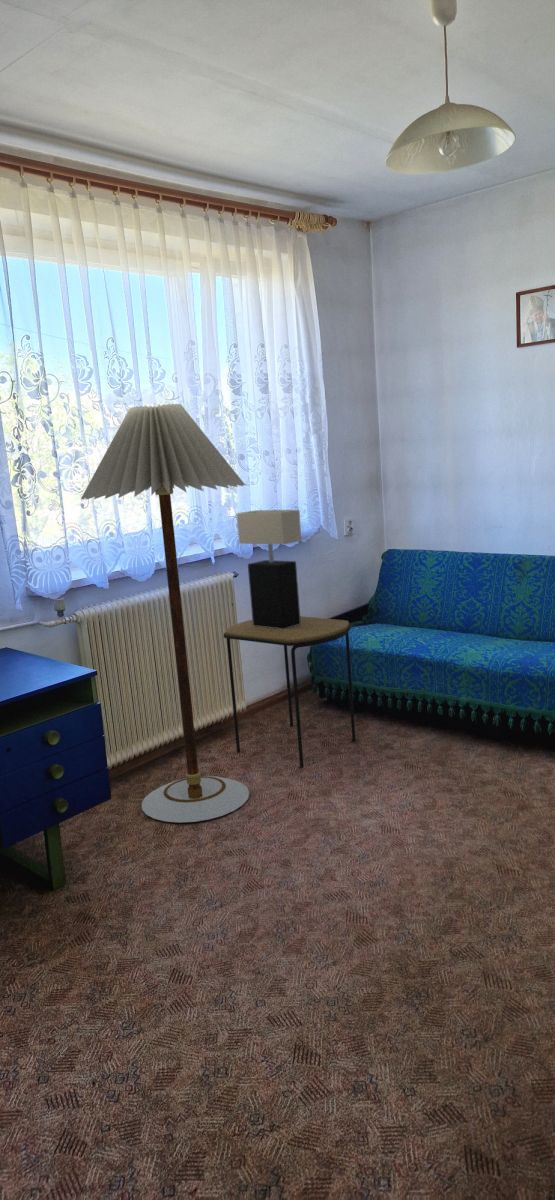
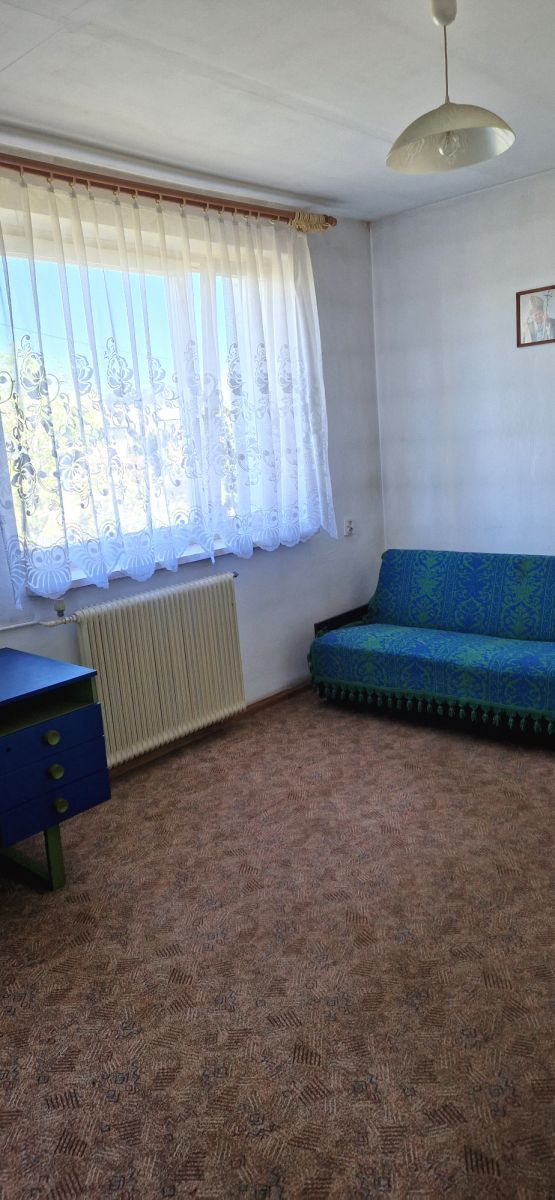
- side table [223,615,356,769]
- floor lamp [80,403,250,823]
- table lamp [236,509,303,629]
